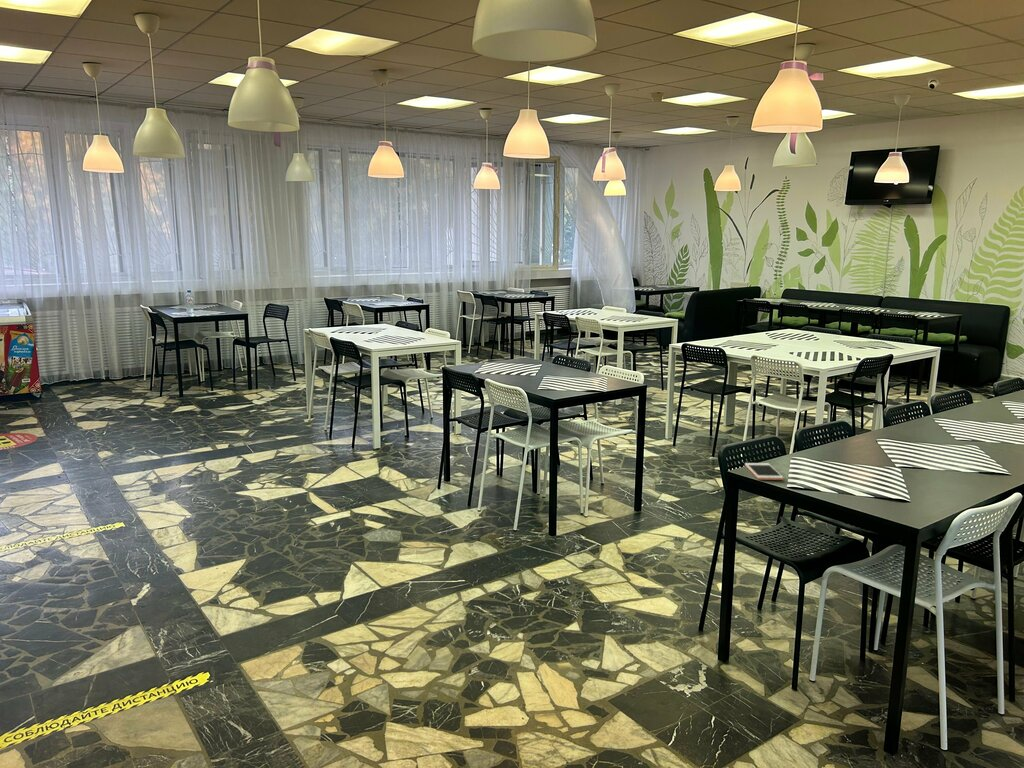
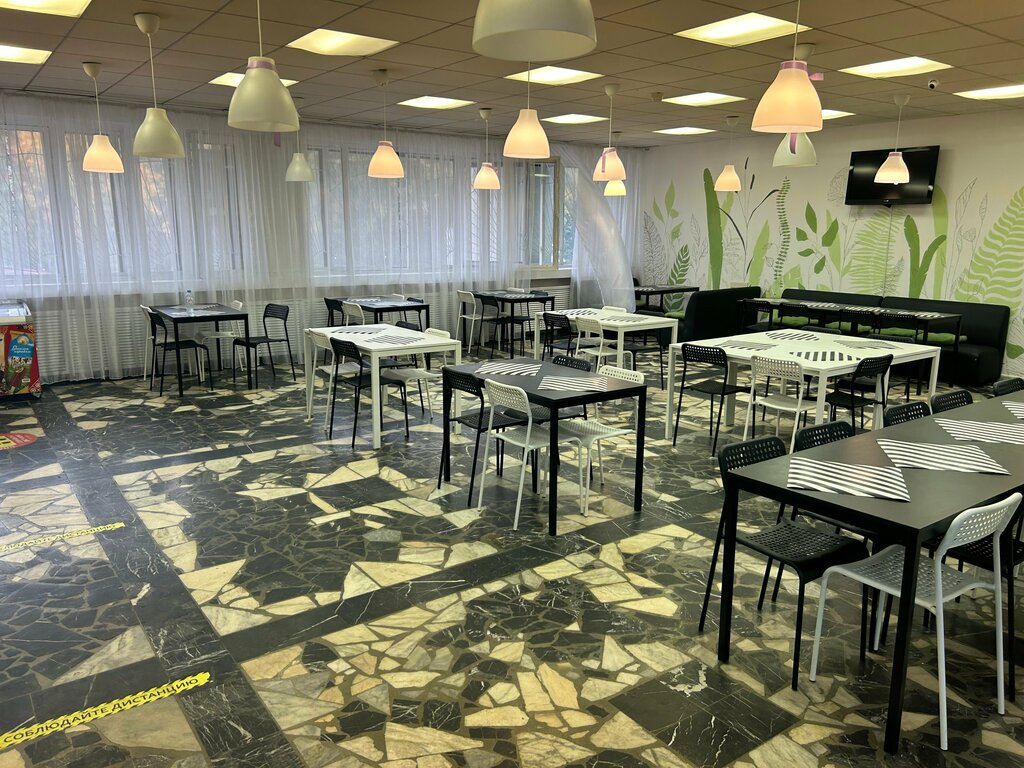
- cell phone [744,462,785,481]
